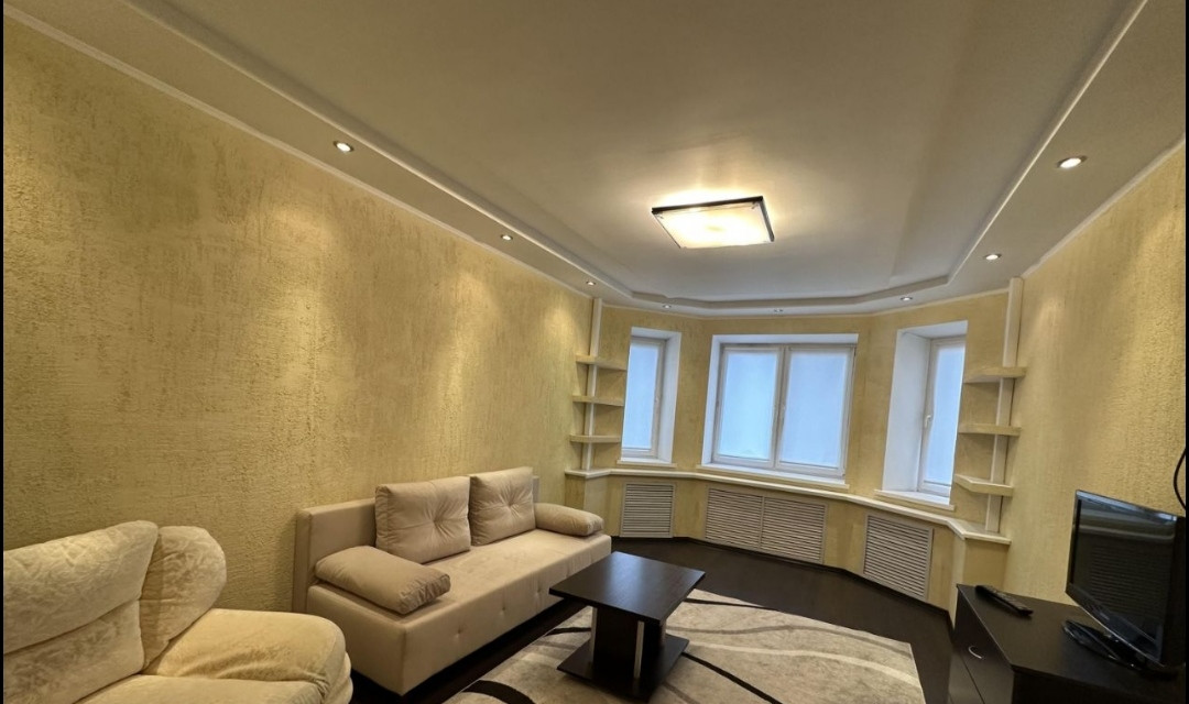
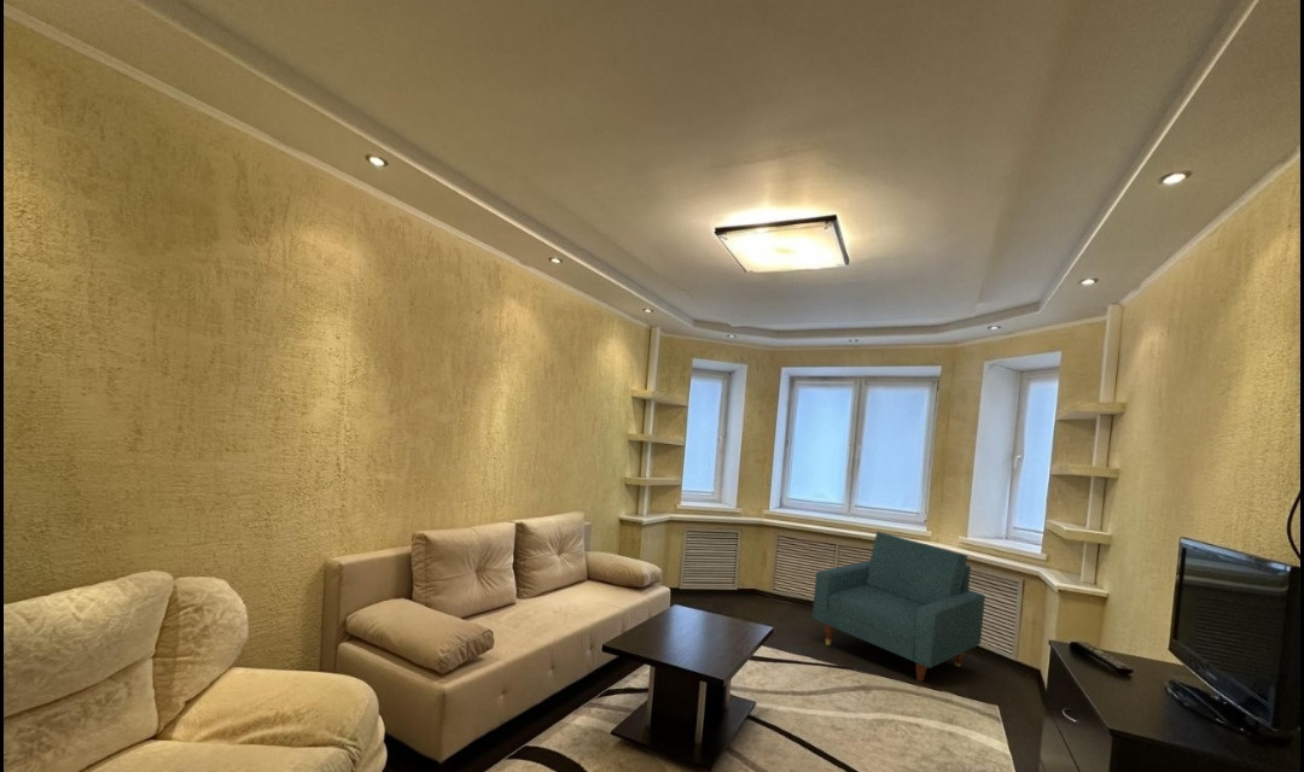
+ armchair [811,530,986,683]
